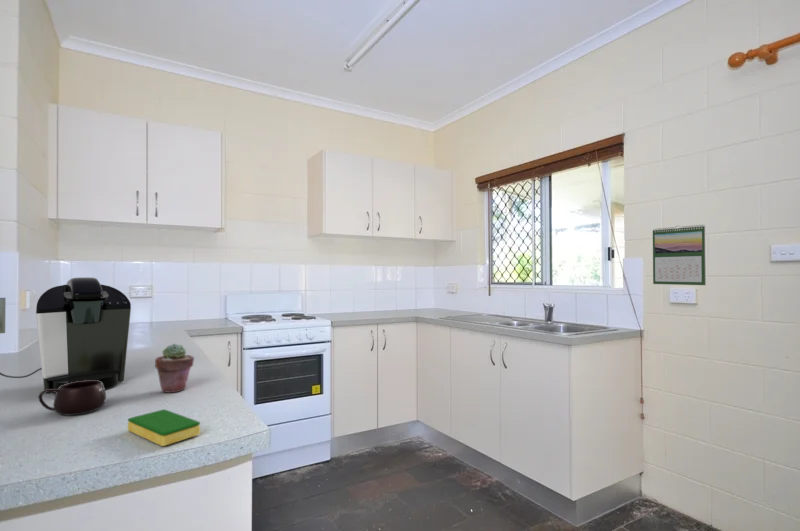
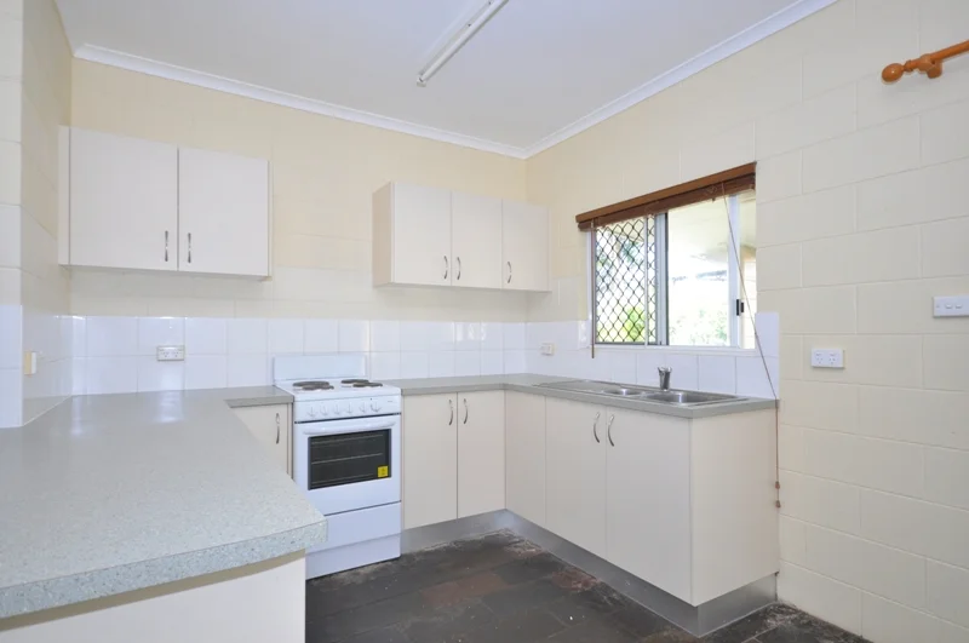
- potted succulent [154,343,195,394]
- dish sponge [127,408,201,447]
- coffee maker [0,276,132,395]
- calendar [652,224,707,286]
- mug [37,380,107,416]
